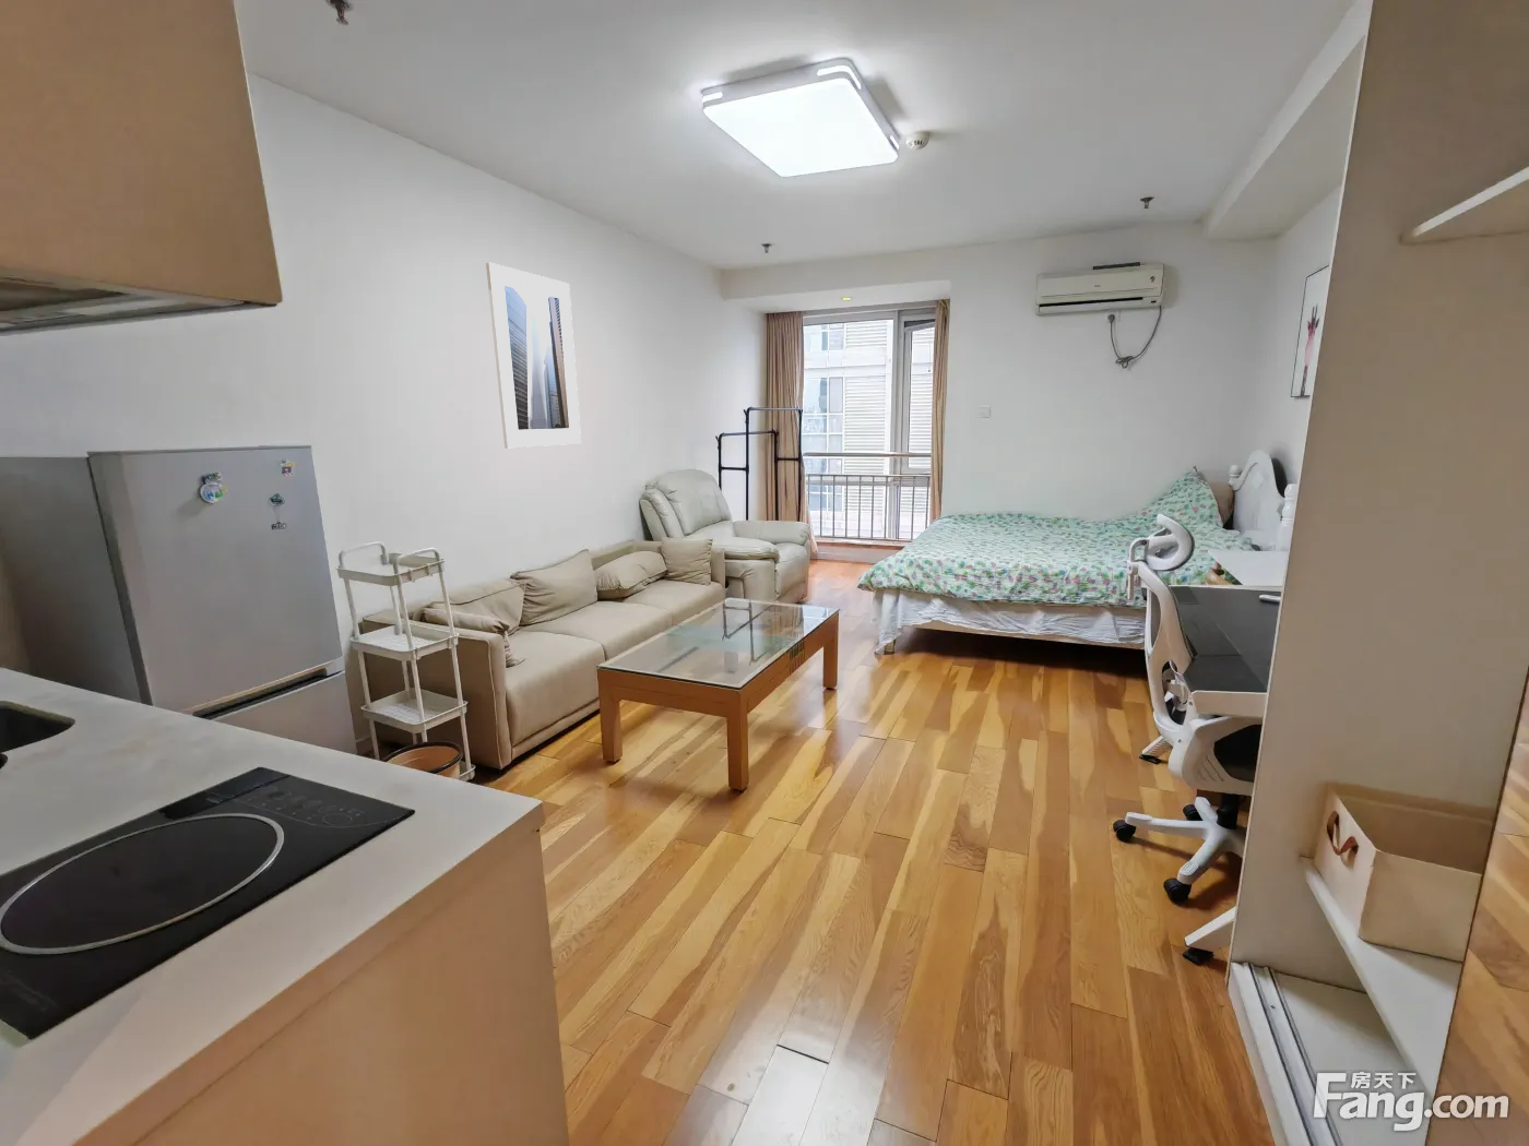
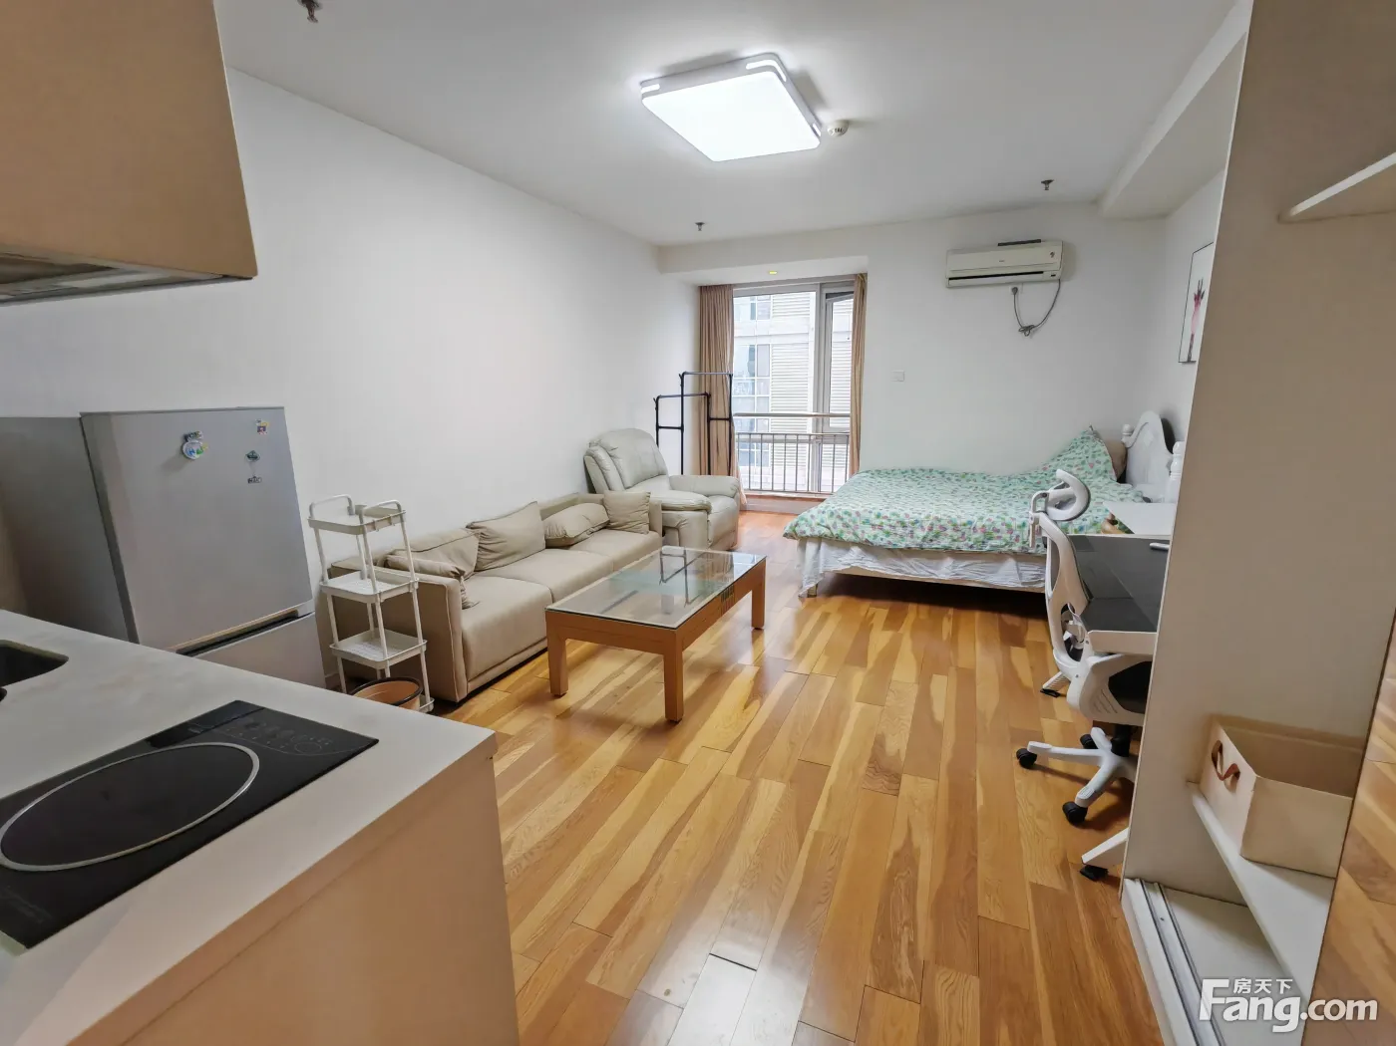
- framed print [485,261,583,450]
